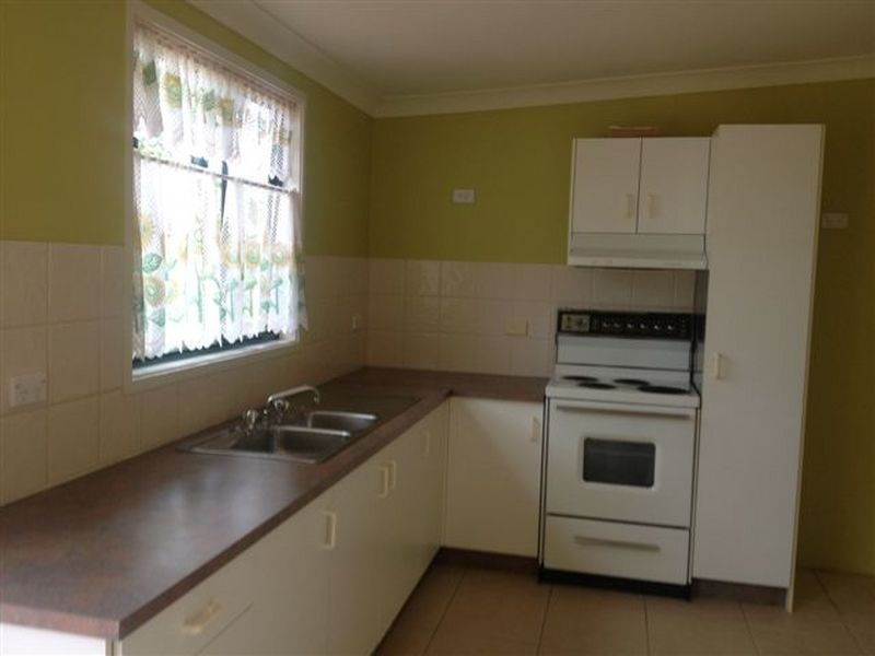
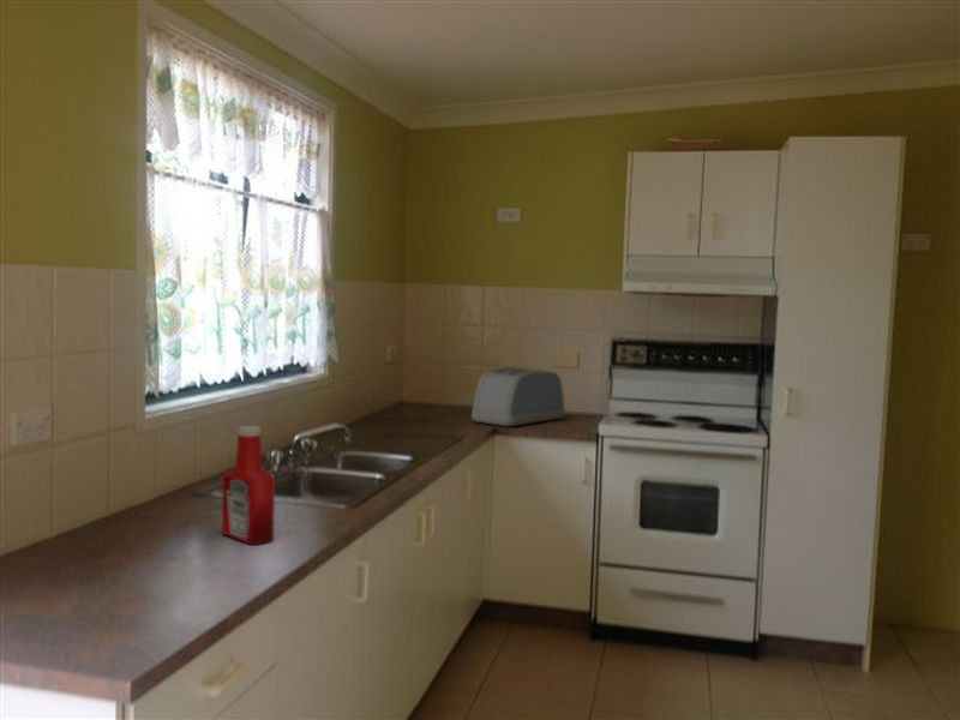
+ soap bottle [221,425,276,546]
+ toaster [470,366,566,427]
